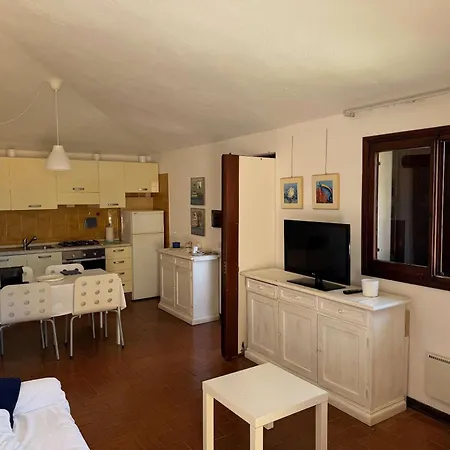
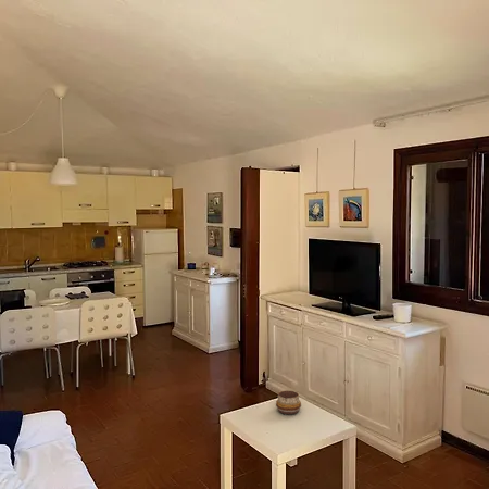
+ decorative bowl [275,389,302,415]
